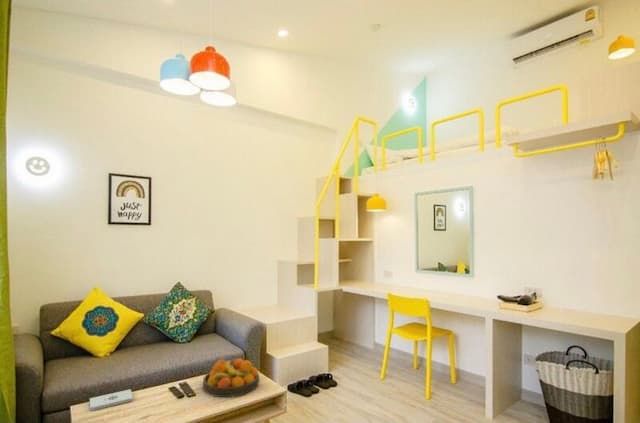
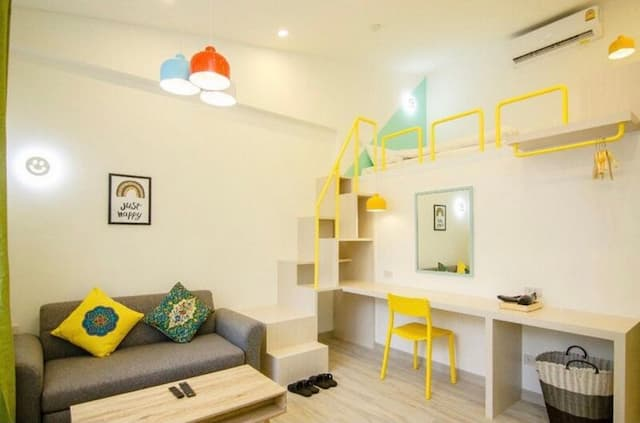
- fruit bowl [202,357,260,398]
- notepad [89,388,134,411]
